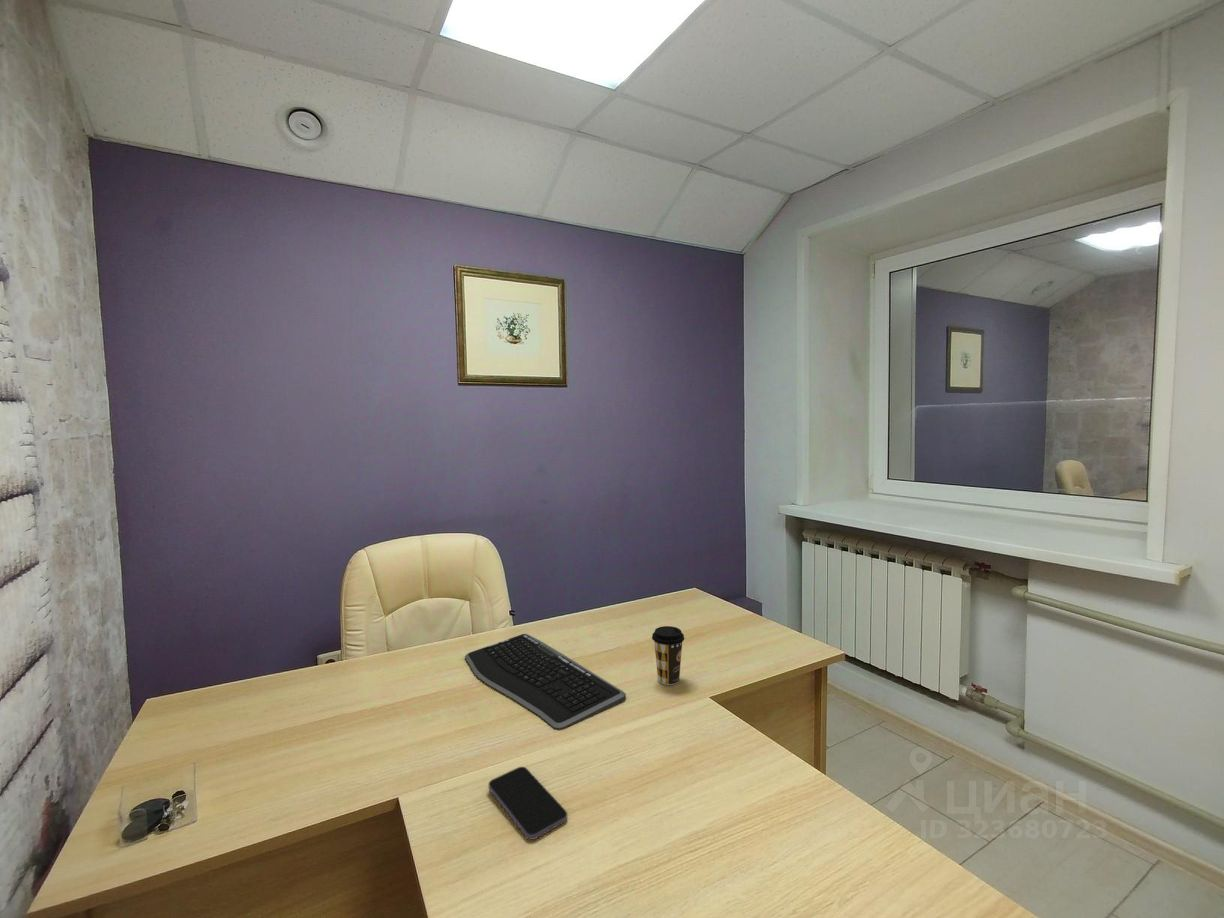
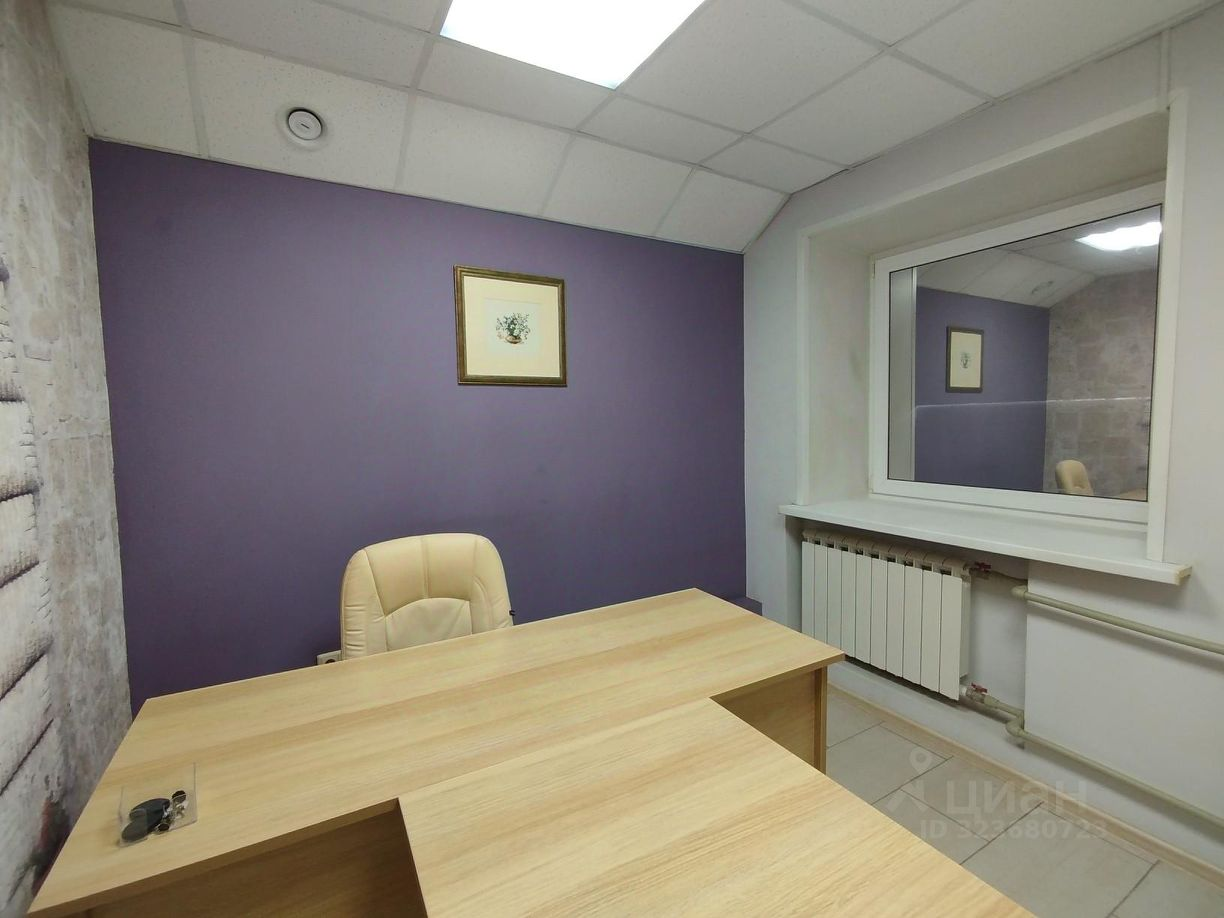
- smartphone [488,766,568,841]
- keyboard [464,633,627,730]
- coffee cup [651,625,685,686]
